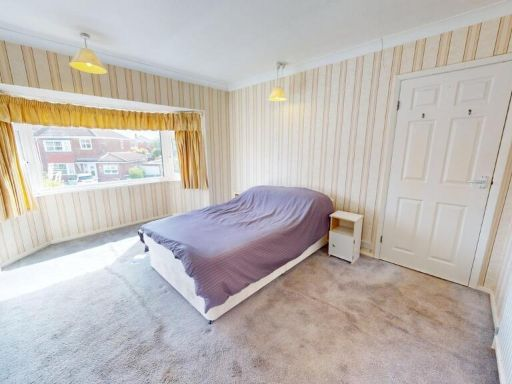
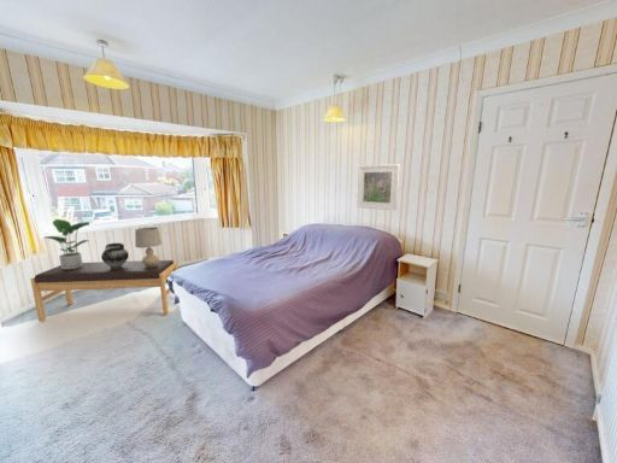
+ table lamp [134,225,163,266]
+ ceramic pot [100,242,130,269]
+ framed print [357,163,401,212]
+ potted plant [42,218,90,269]
+ bench [29,259,180,322]
